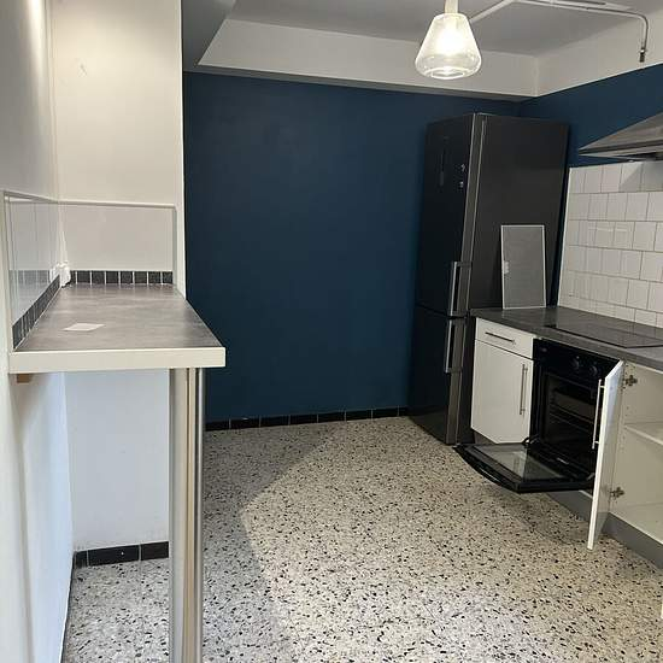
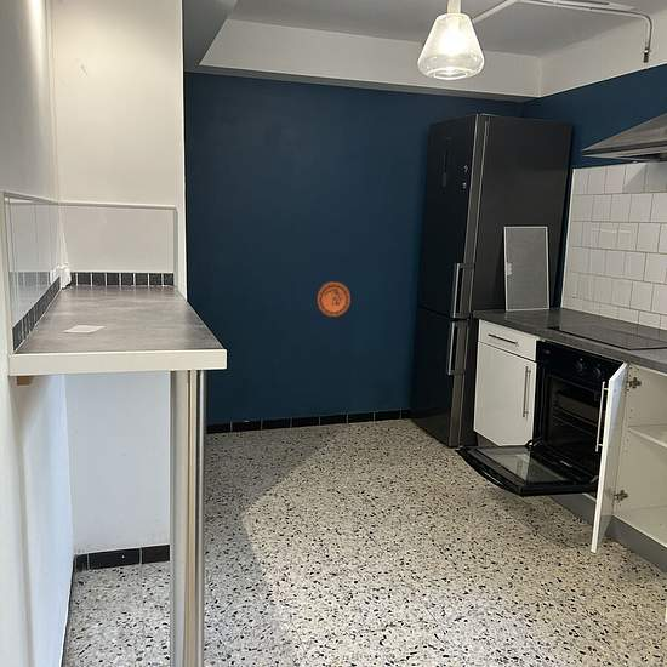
+ decorative plate [315,280,352,319]
